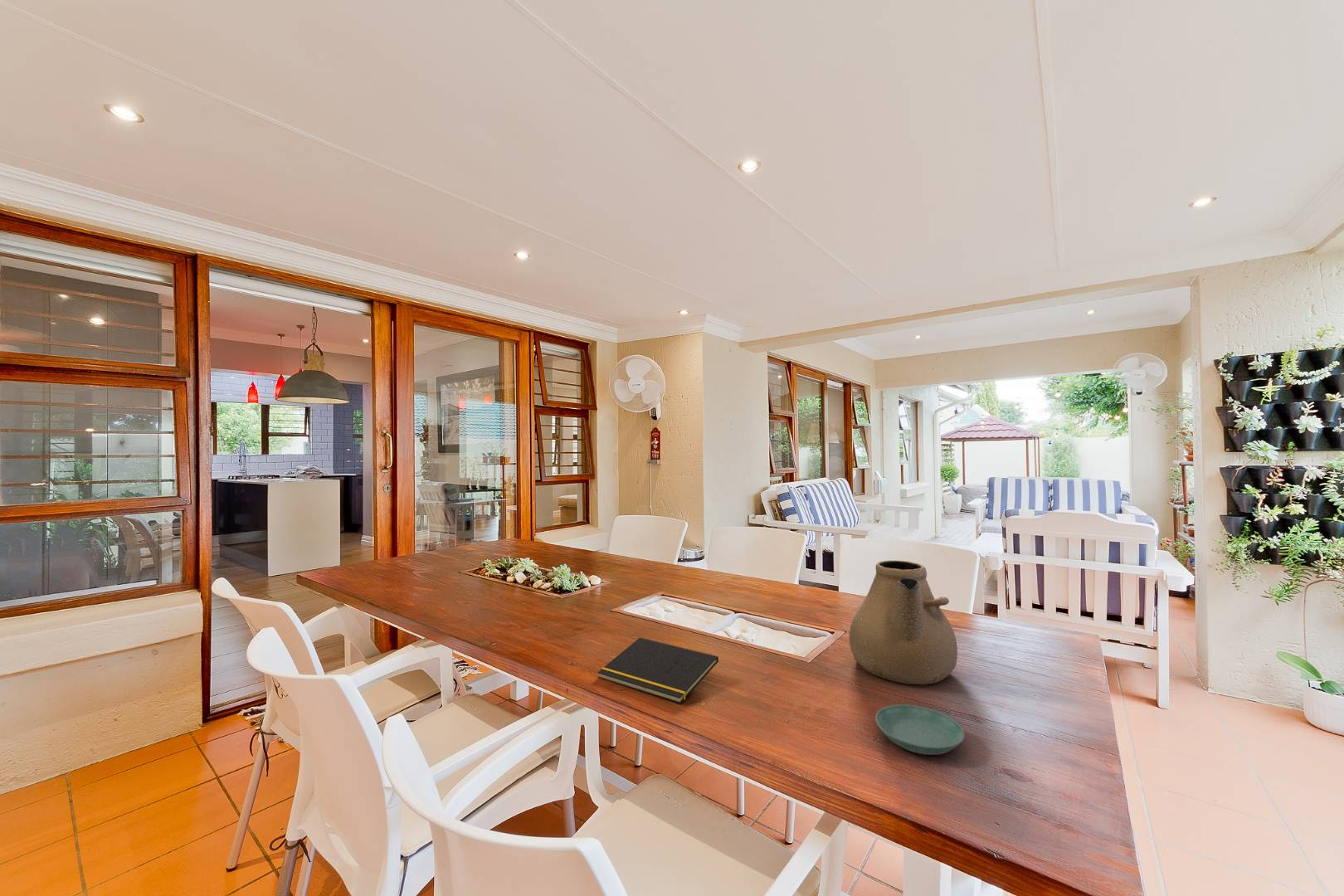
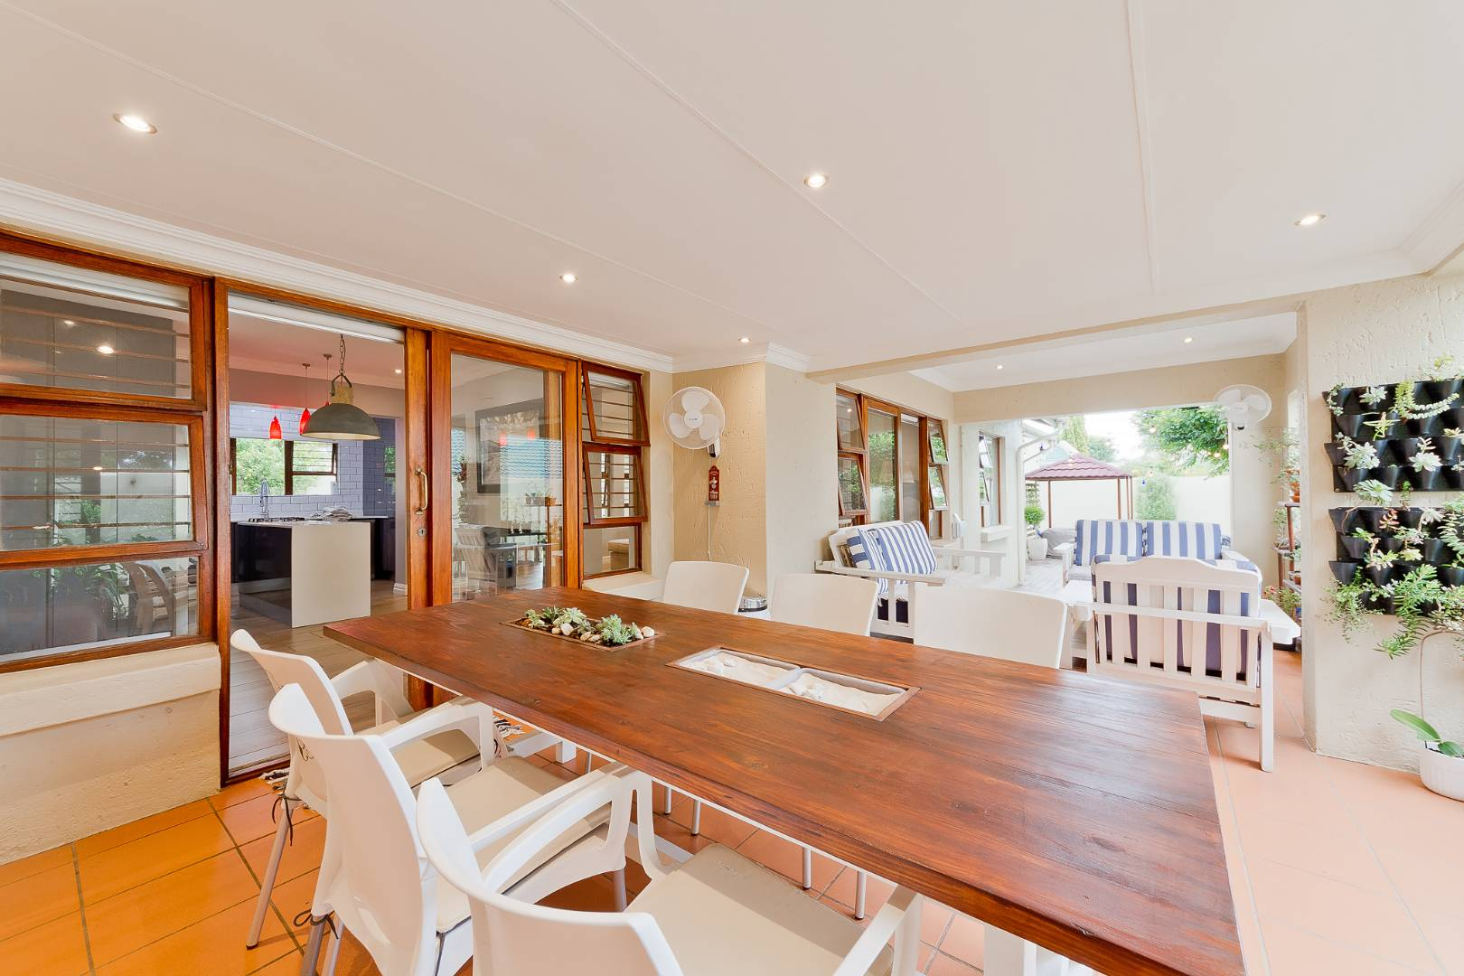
- teapot [849,559,958,685]
- saucer [874,704,966,756]
- notepad [597,637,719,704]
